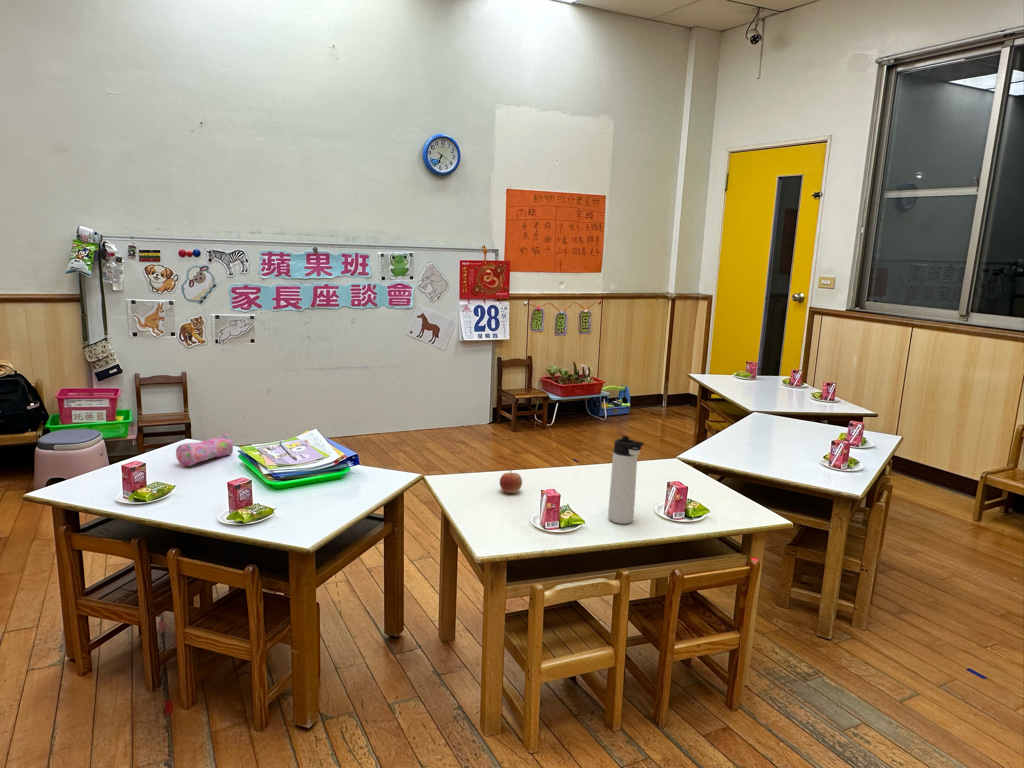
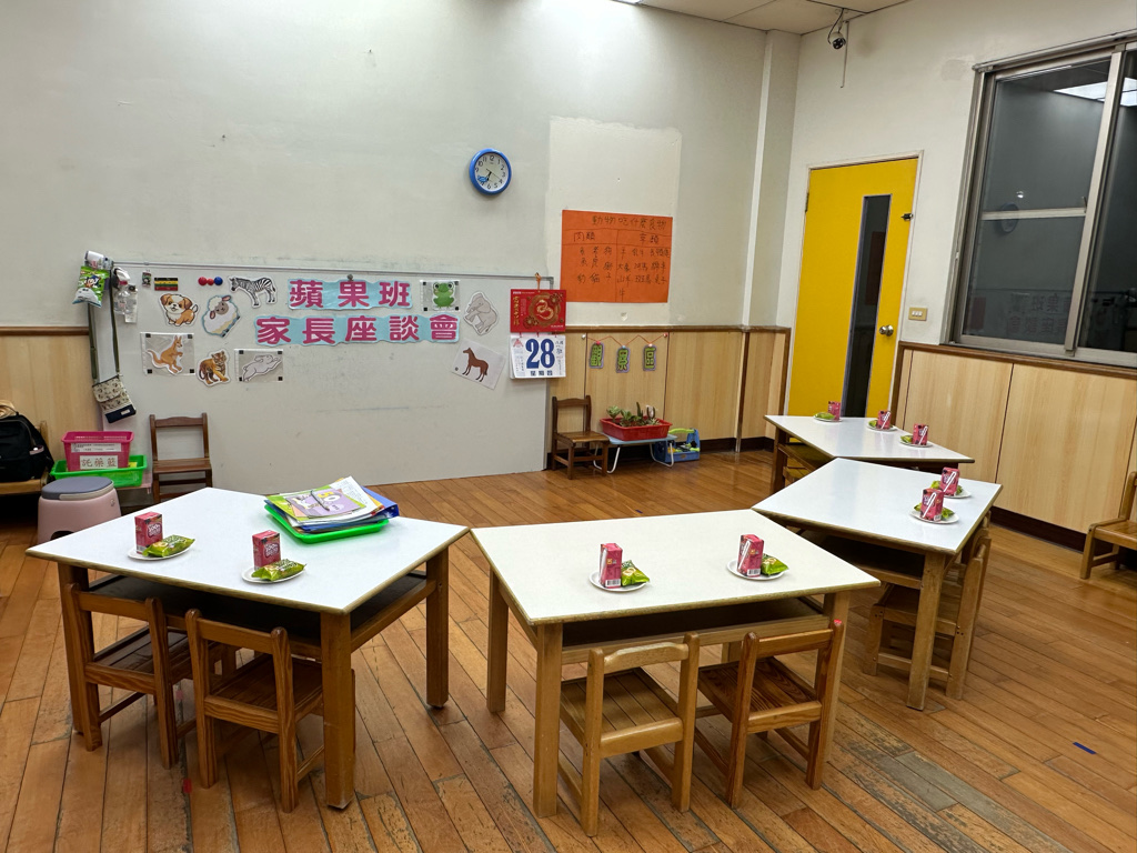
- pencil case [175,432,234,467]
- thermos bottle [607,435,644,525]
- apple [499,469,523,494]
